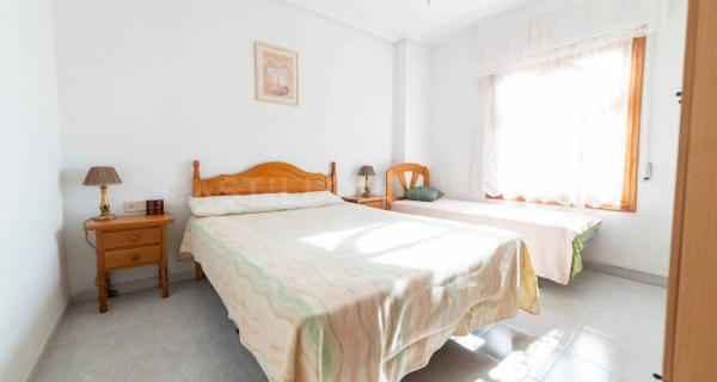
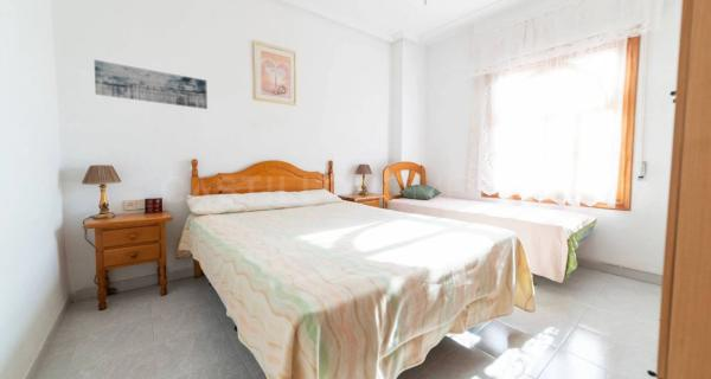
+ wall art [94,59,209,110]
